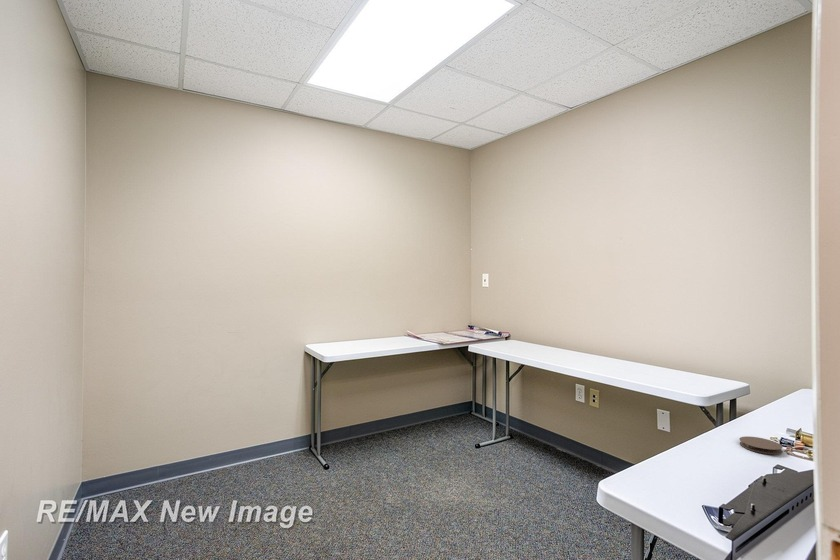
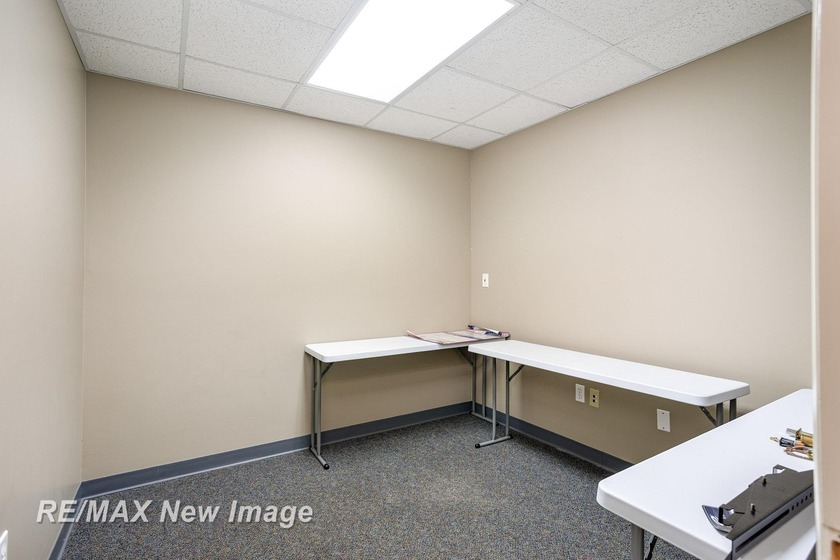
- coaster [738,435,784,455]
